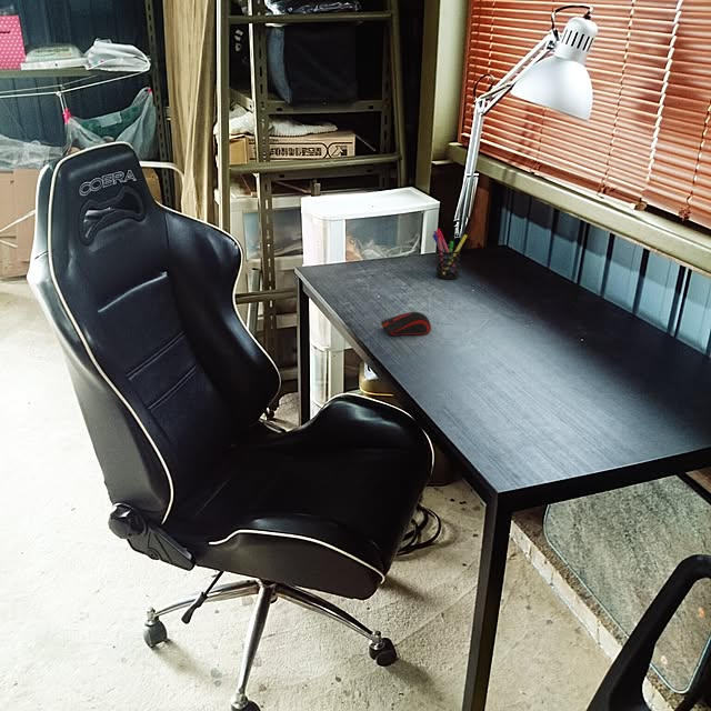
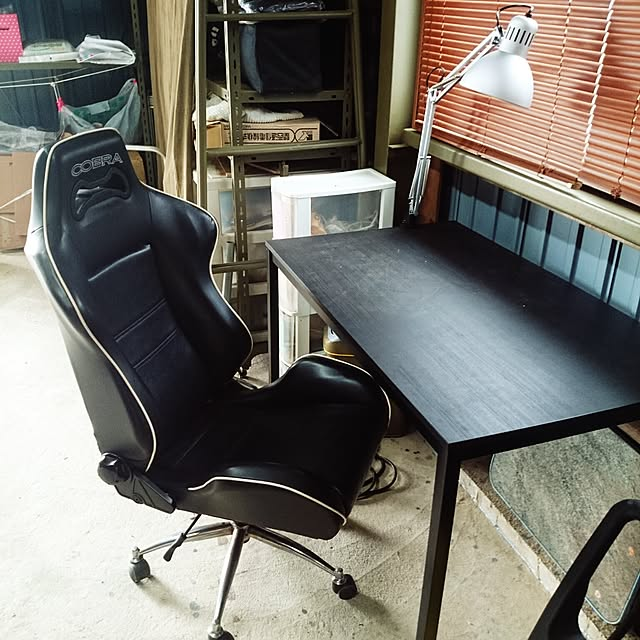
- pen holder [431,228,469,280]
- computer mouse [380,311,432,337]
